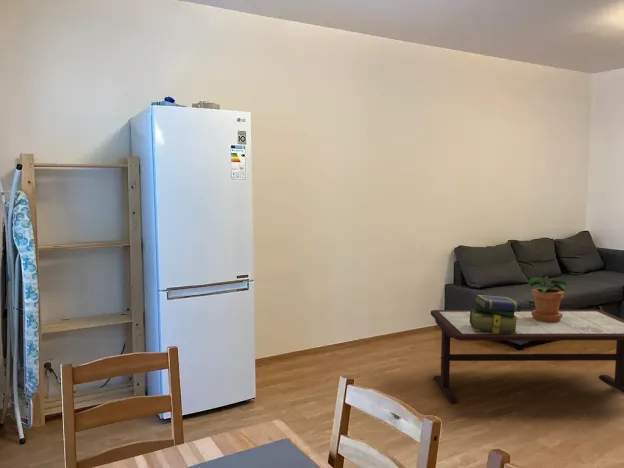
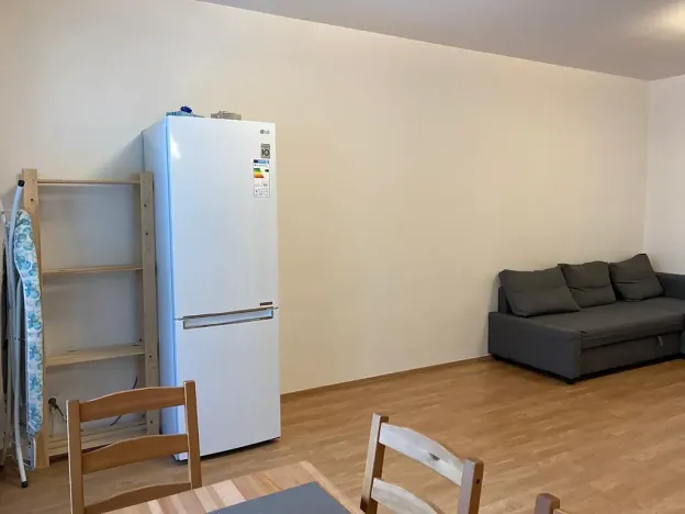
- stack of books [470,294,522,334]
- potted plant [528,275,567,322]
- coffee table [430,309,624,404]
